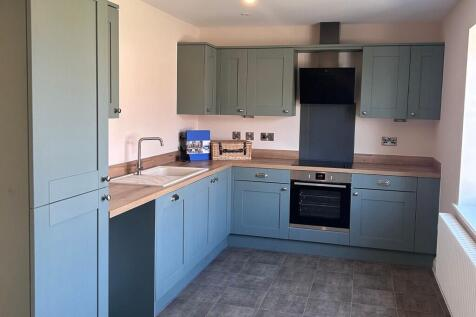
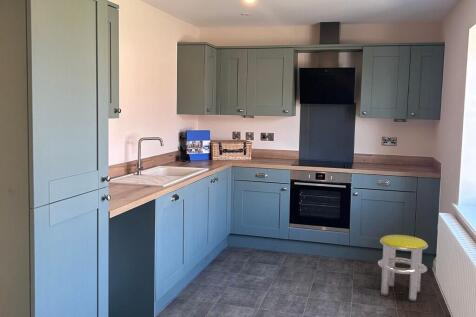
+ stool [377,234,429,302]
